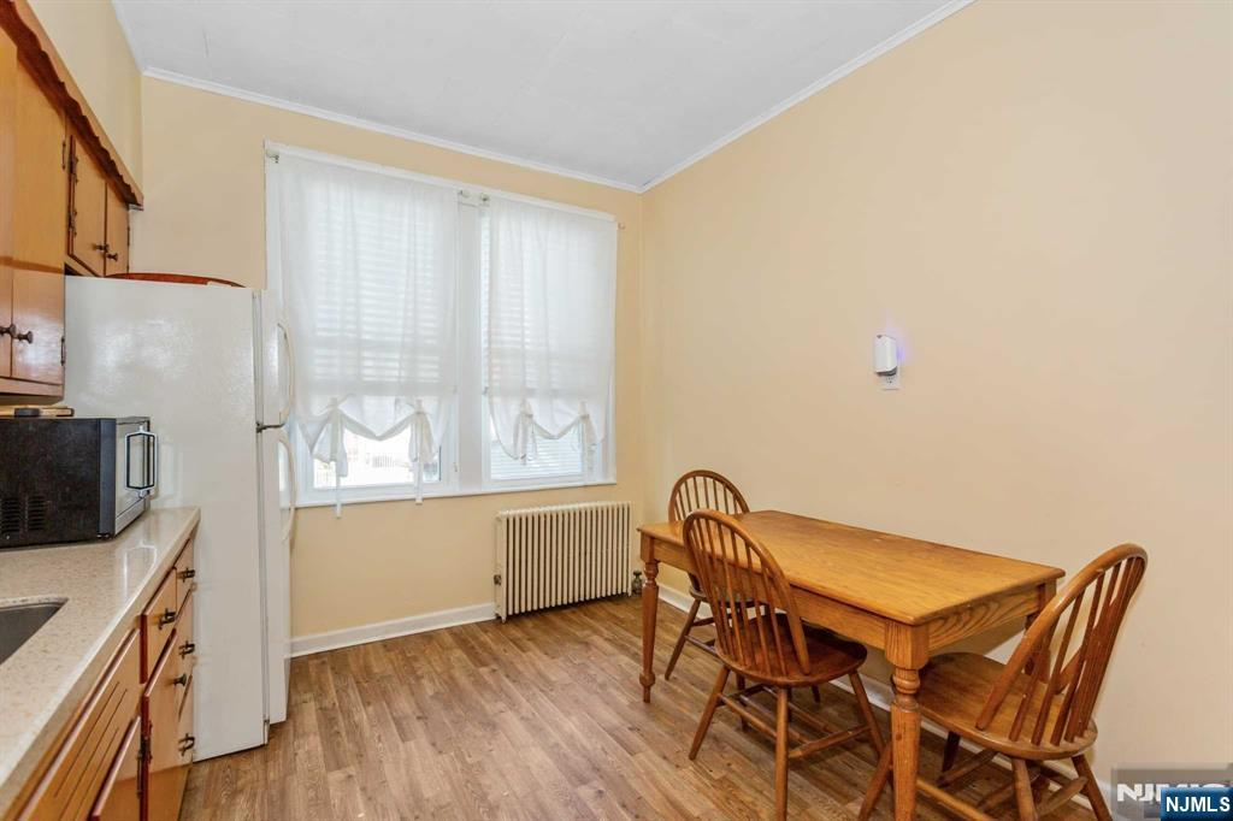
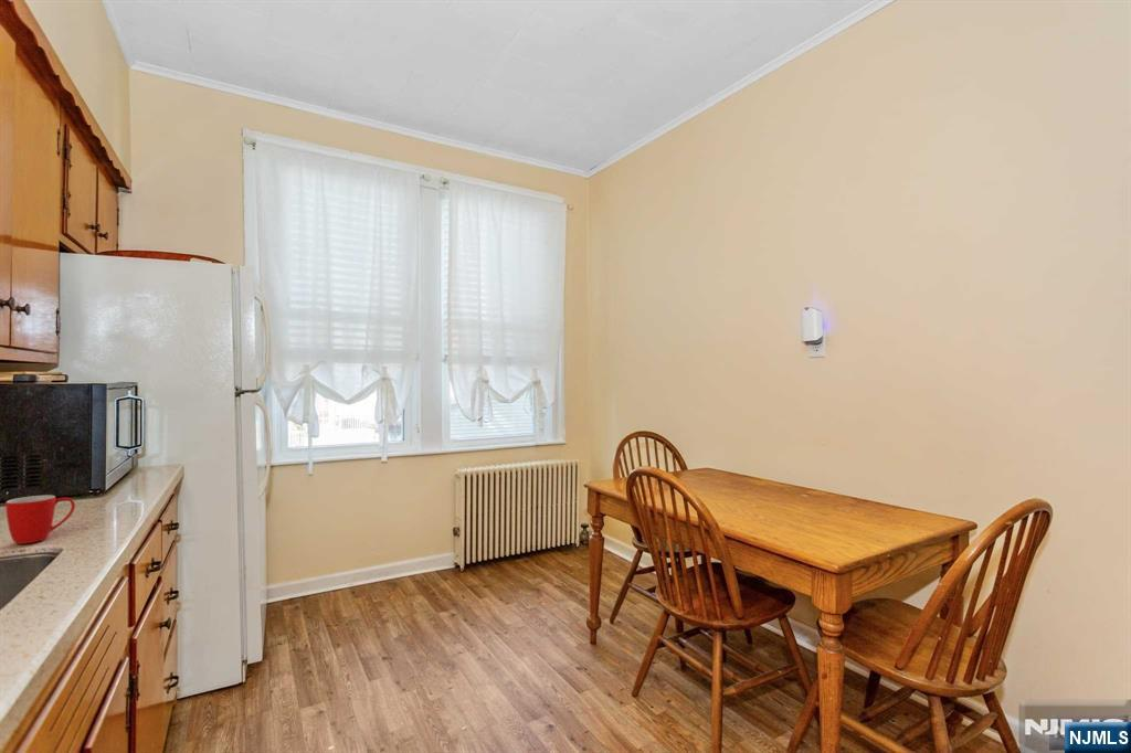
+ mug [4,495,76,545]
